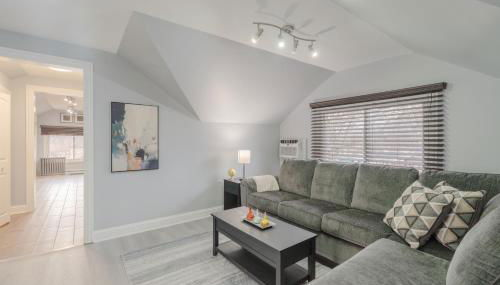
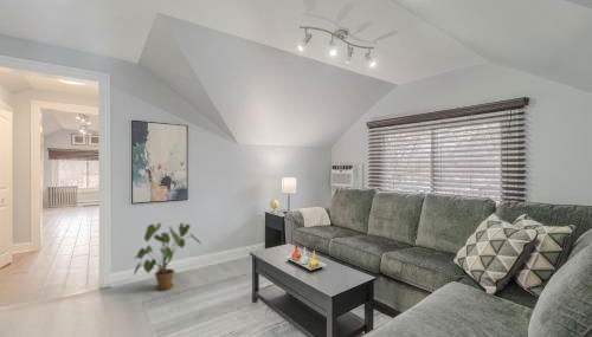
+ house plant [133,222,202,291]
